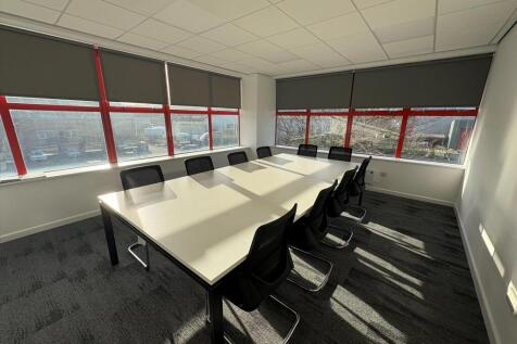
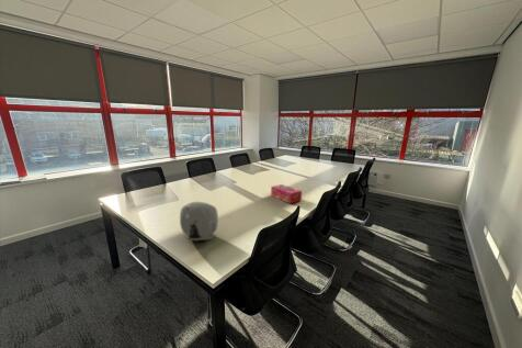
+ tissue box [270,183,303,204]
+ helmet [179,201,219,242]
